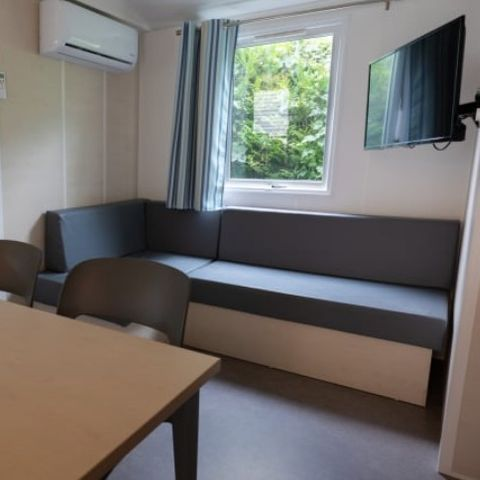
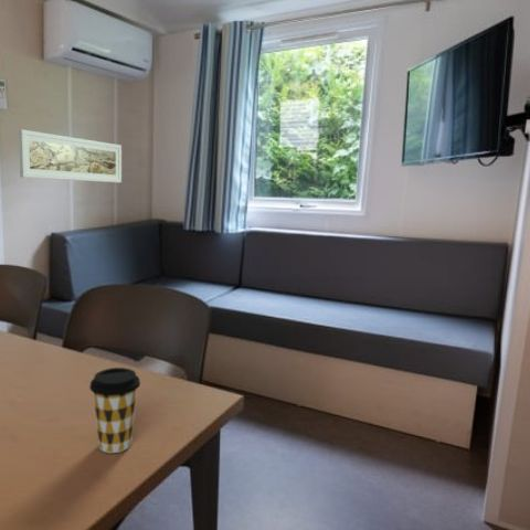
+ coffee cup [88,367,141,454]
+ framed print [18,128,123,183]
